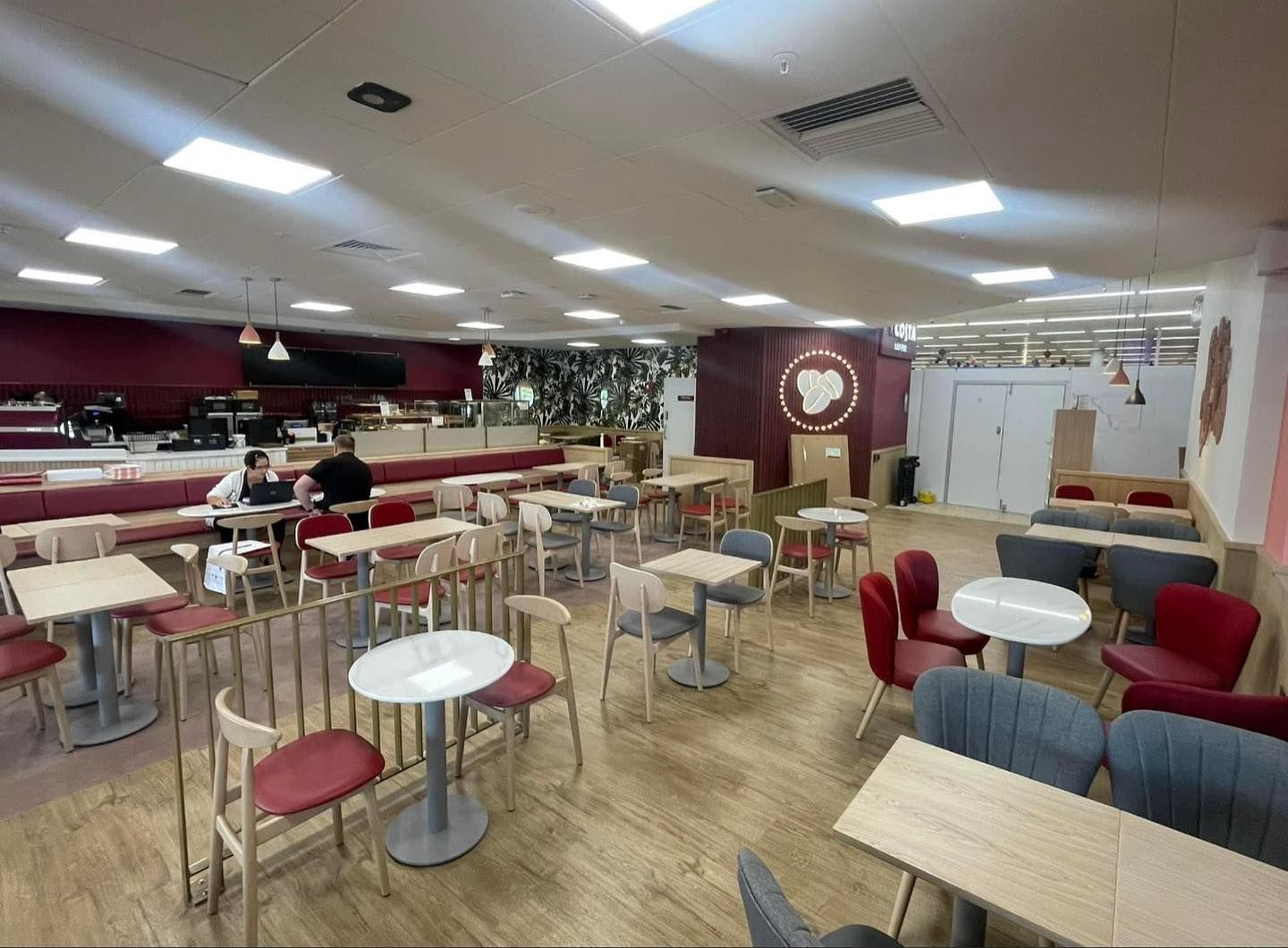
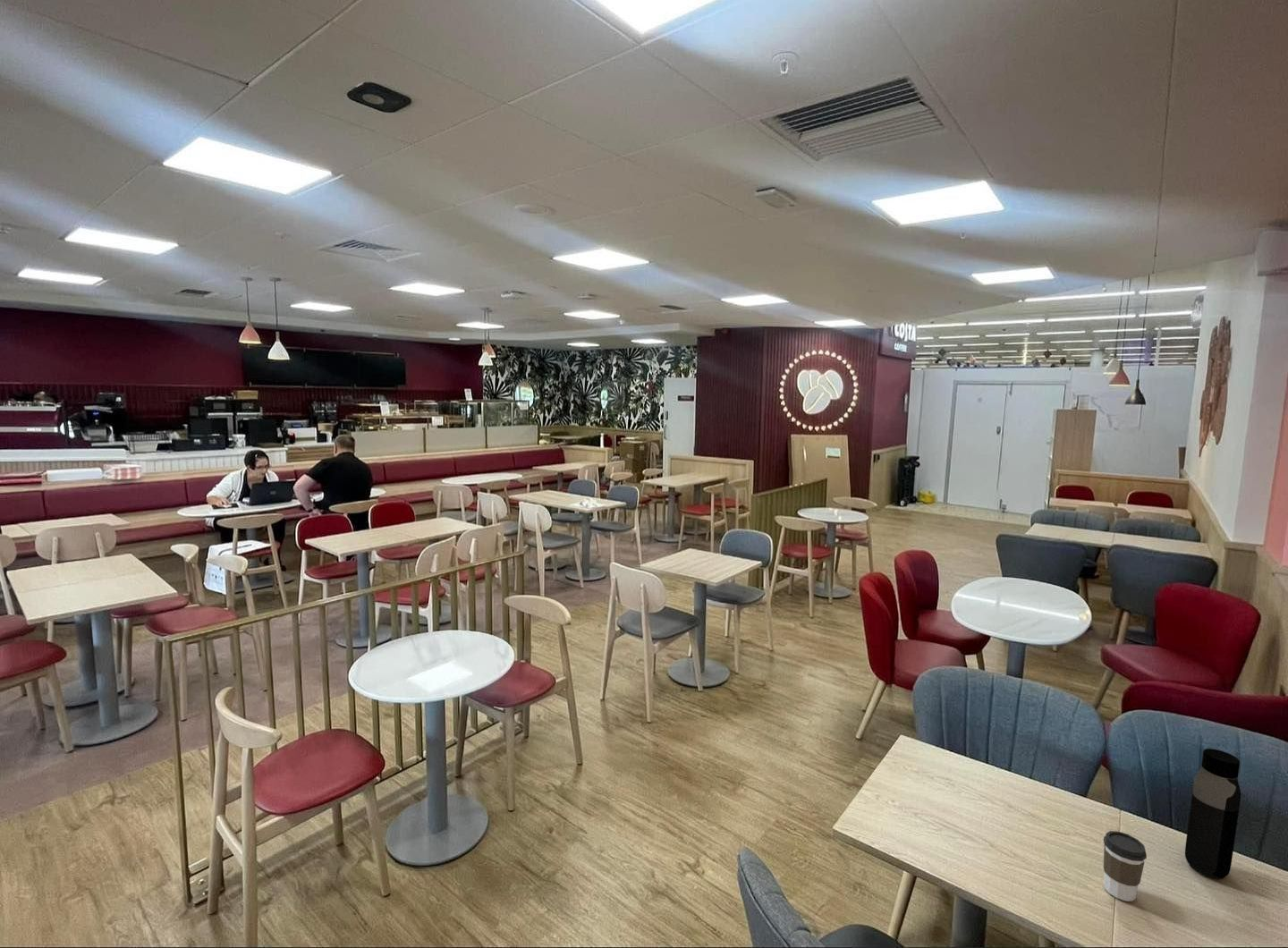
+ water bottle [1184,748,1241,880]
+ coffee cup [1103,830,1148,902]
